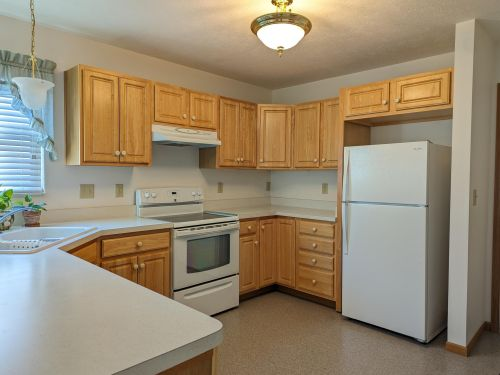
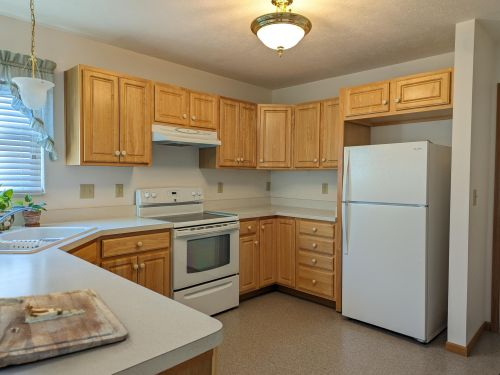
+ cutting board [0,288,129,368]
